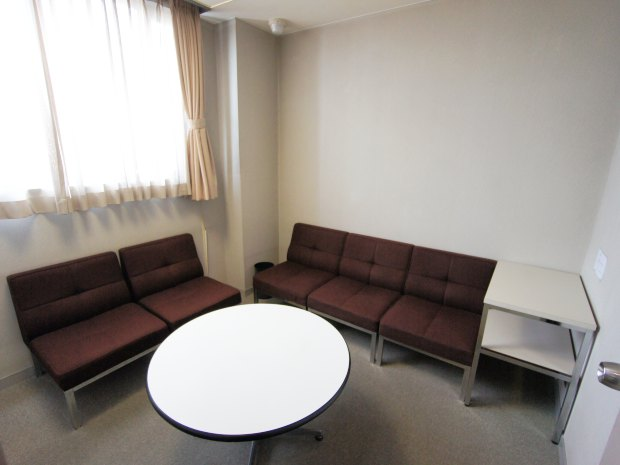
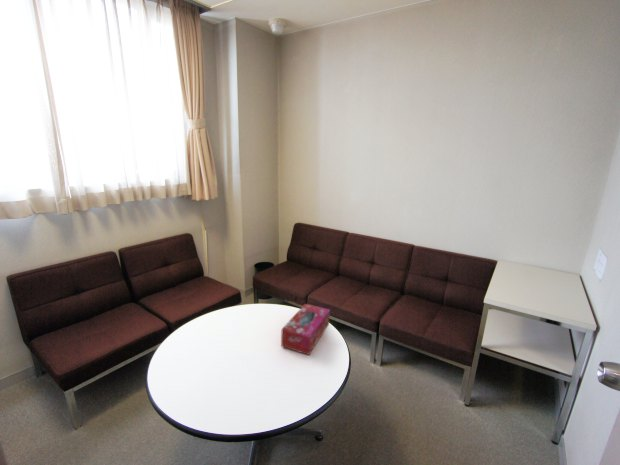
+ tissue box [280,303,331,356]
